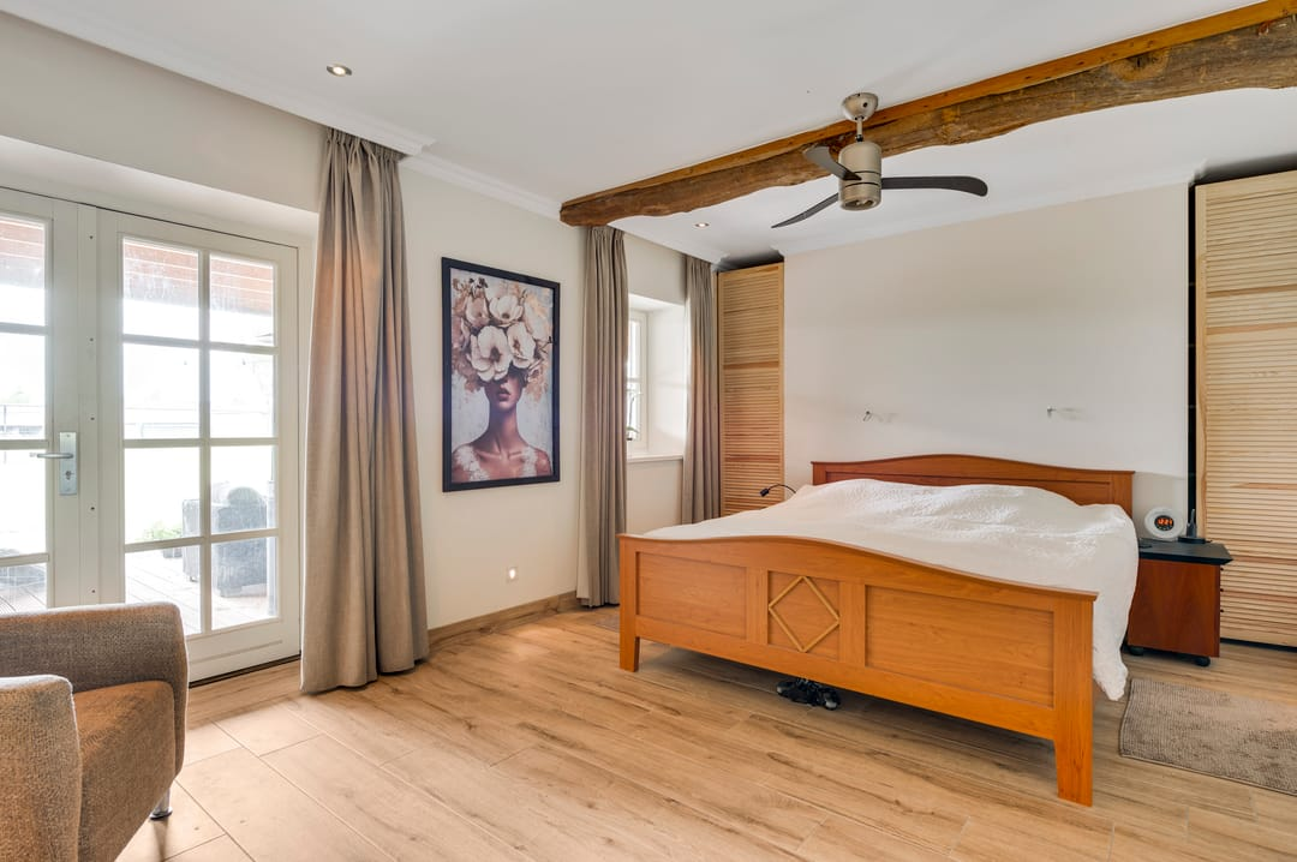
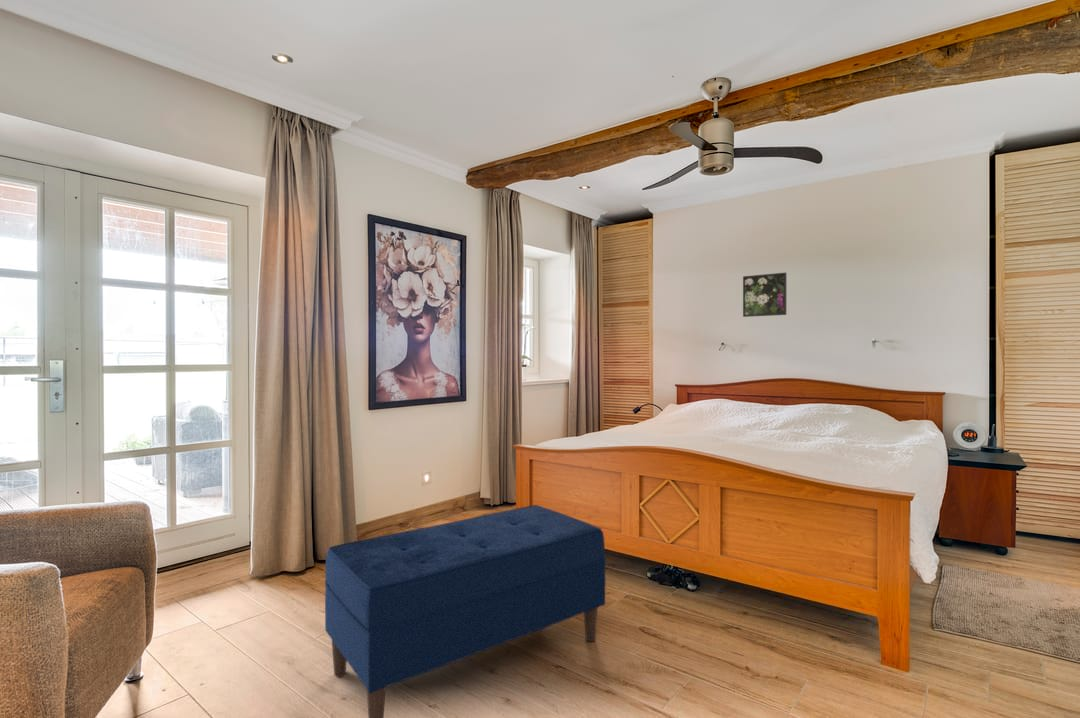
+ bench [324,504,607,718]
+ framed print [742,272,787,318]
